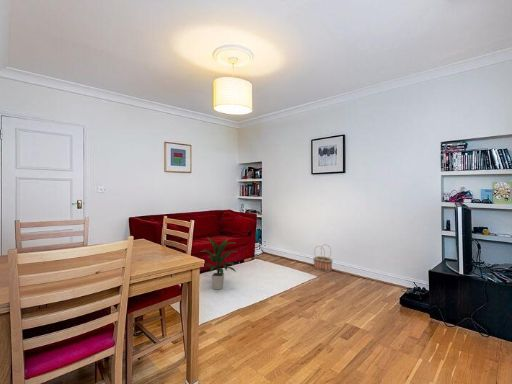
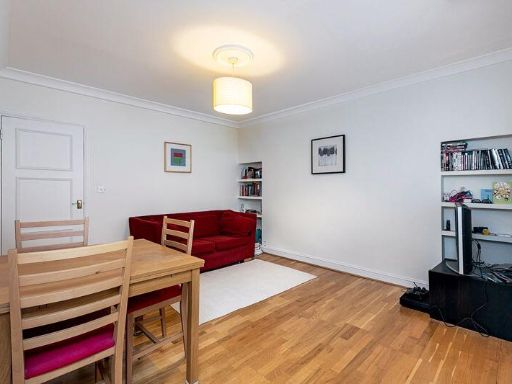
- basket [312,244,334,273]
- indoor plant [199,237,238,291]
